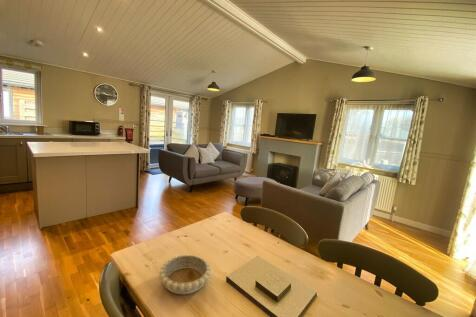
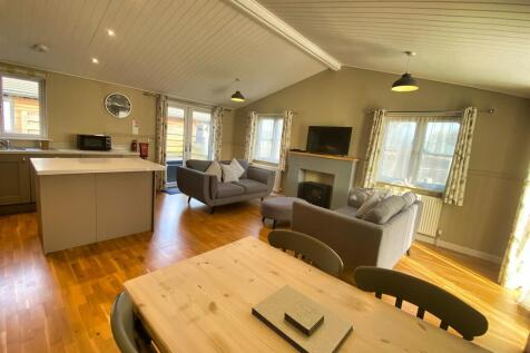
- decorative bowl [158,253,212,295]
